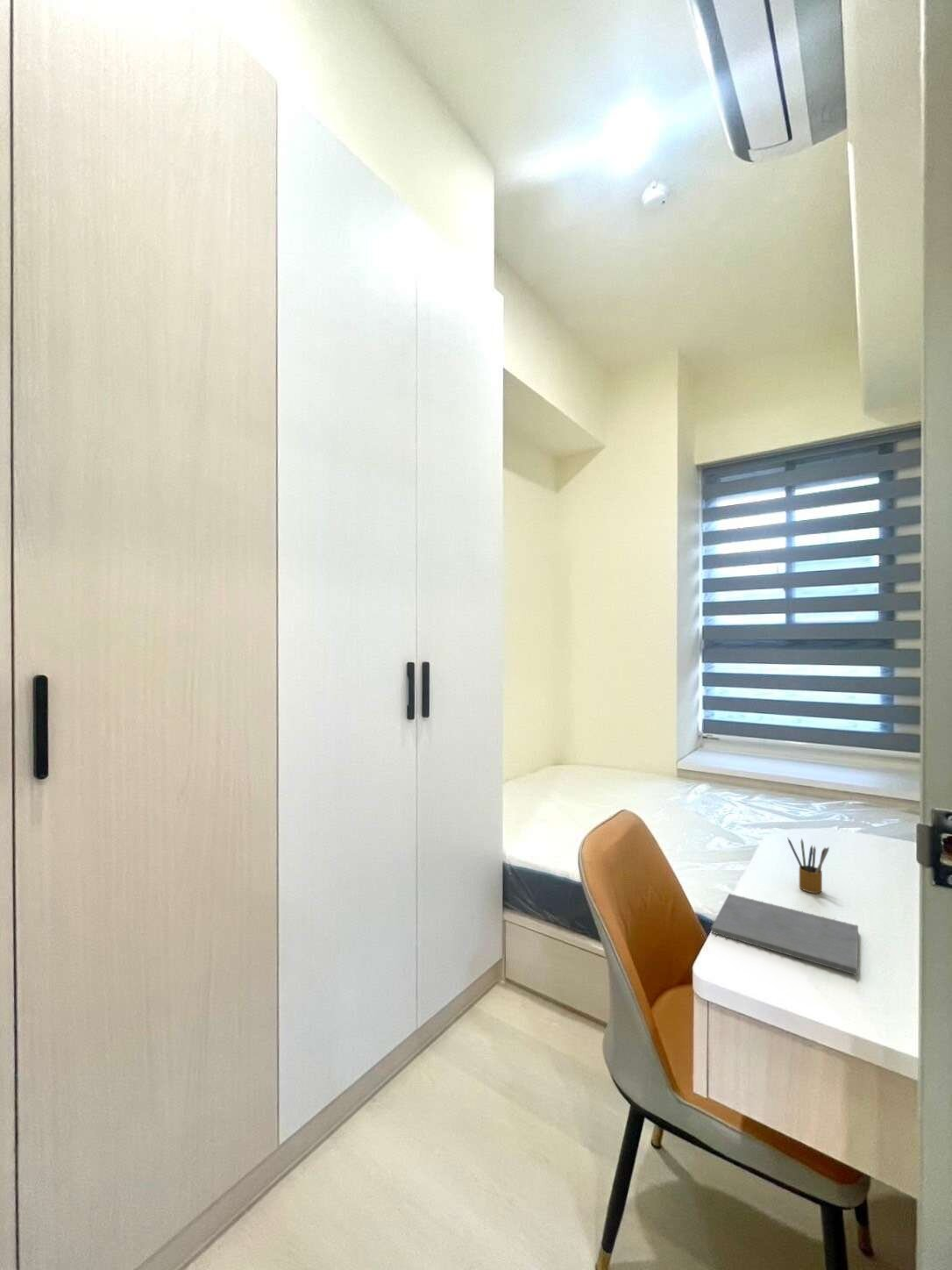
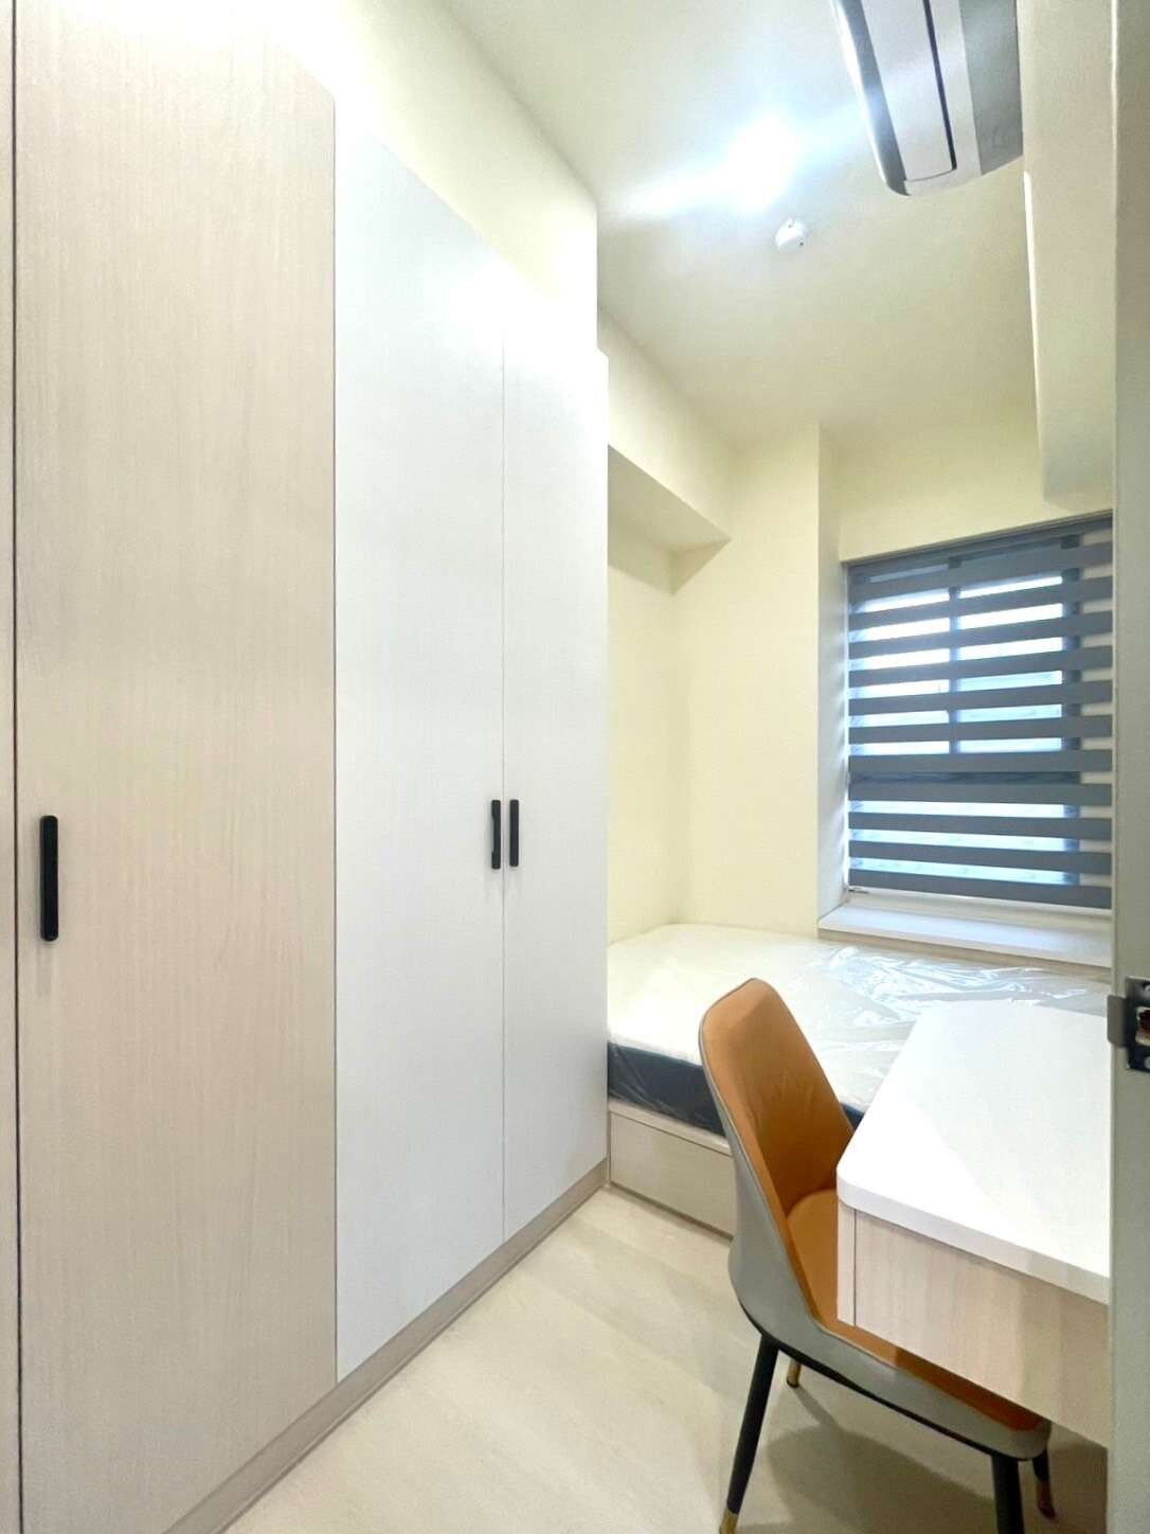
- pencil box [787,838,830,894]
- notepad [710,893,859,976]
